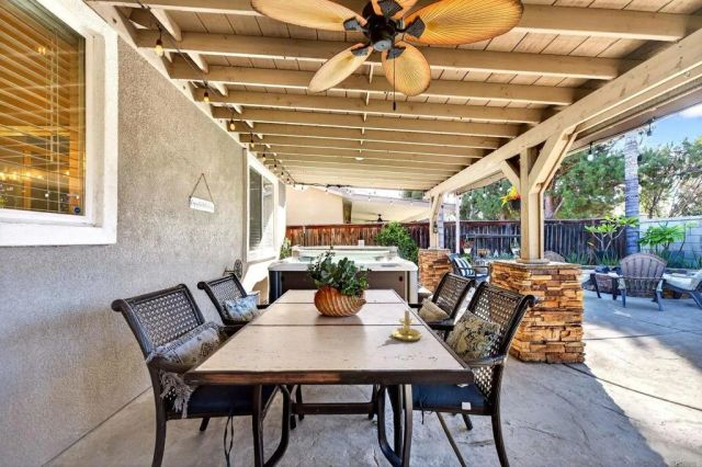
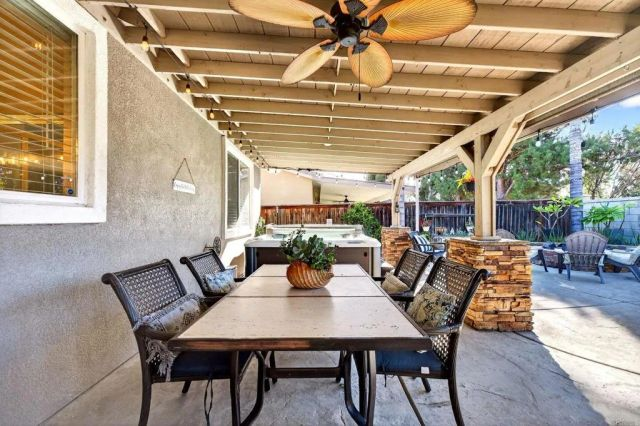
- candle holder [392,301,423,342]
